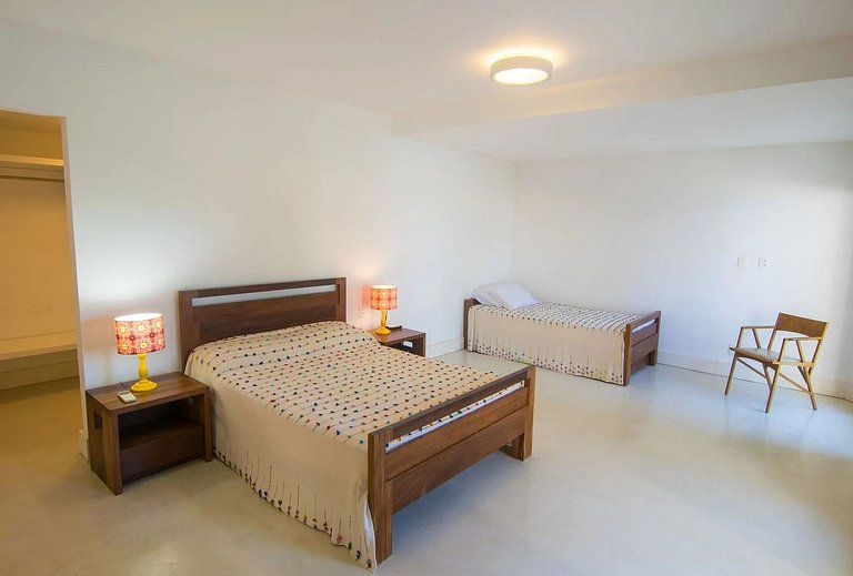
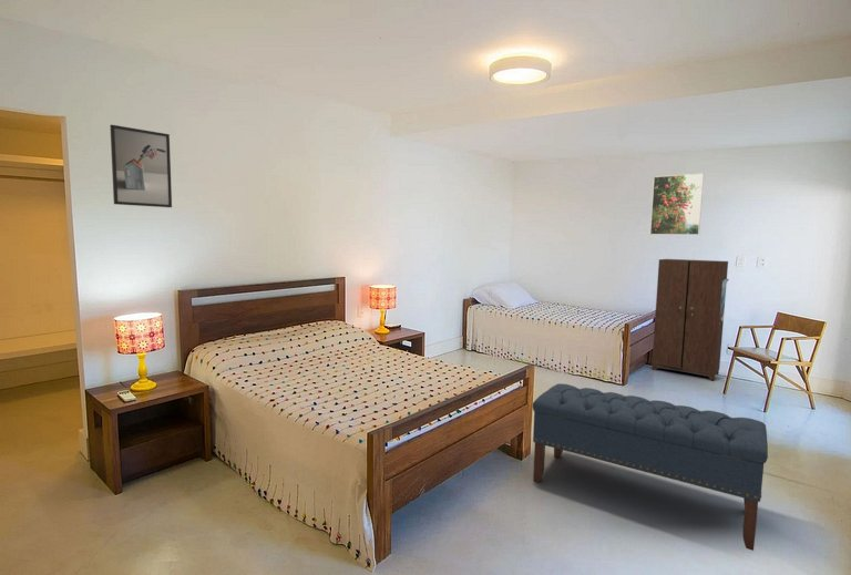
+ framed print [649,173,705,236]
+ cabinet [650,258,730,381]
+ bench [532,382,769,552]
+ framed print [109,124,173,208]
